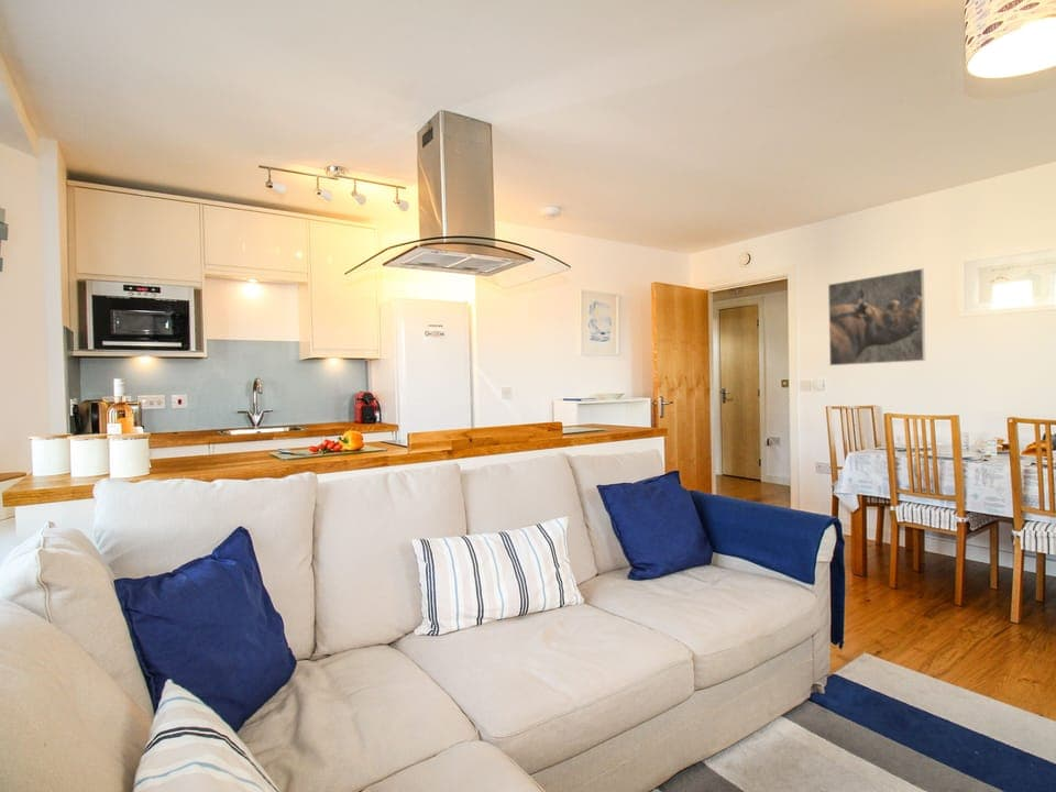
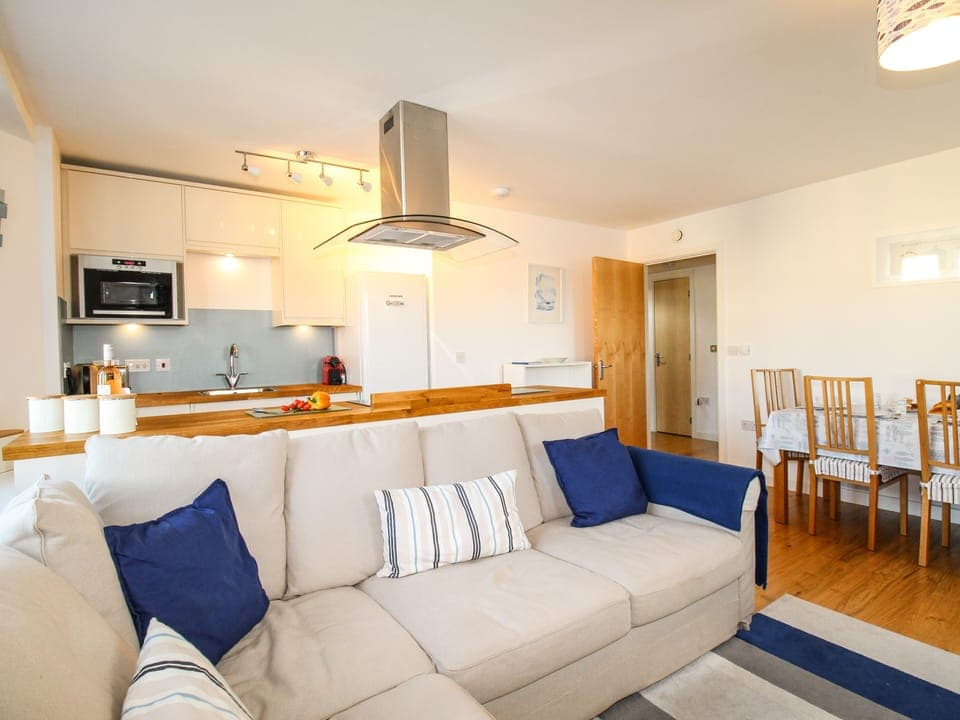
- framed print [827,267,926,366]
